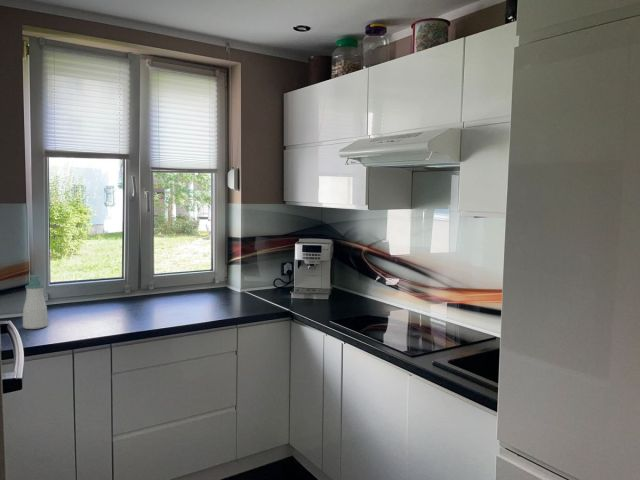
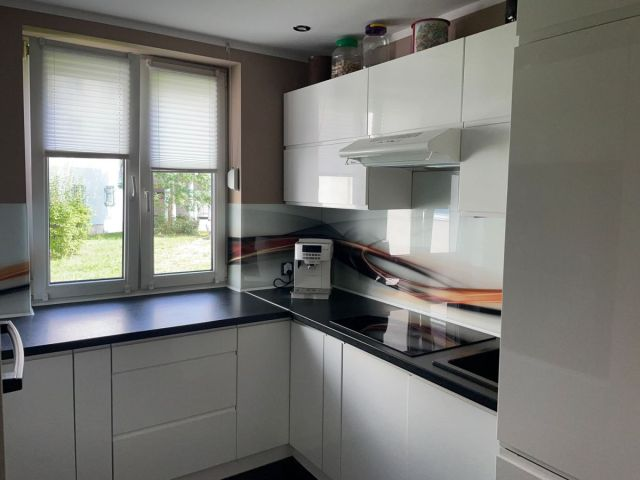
- soap bottle [22,274,49,330]
